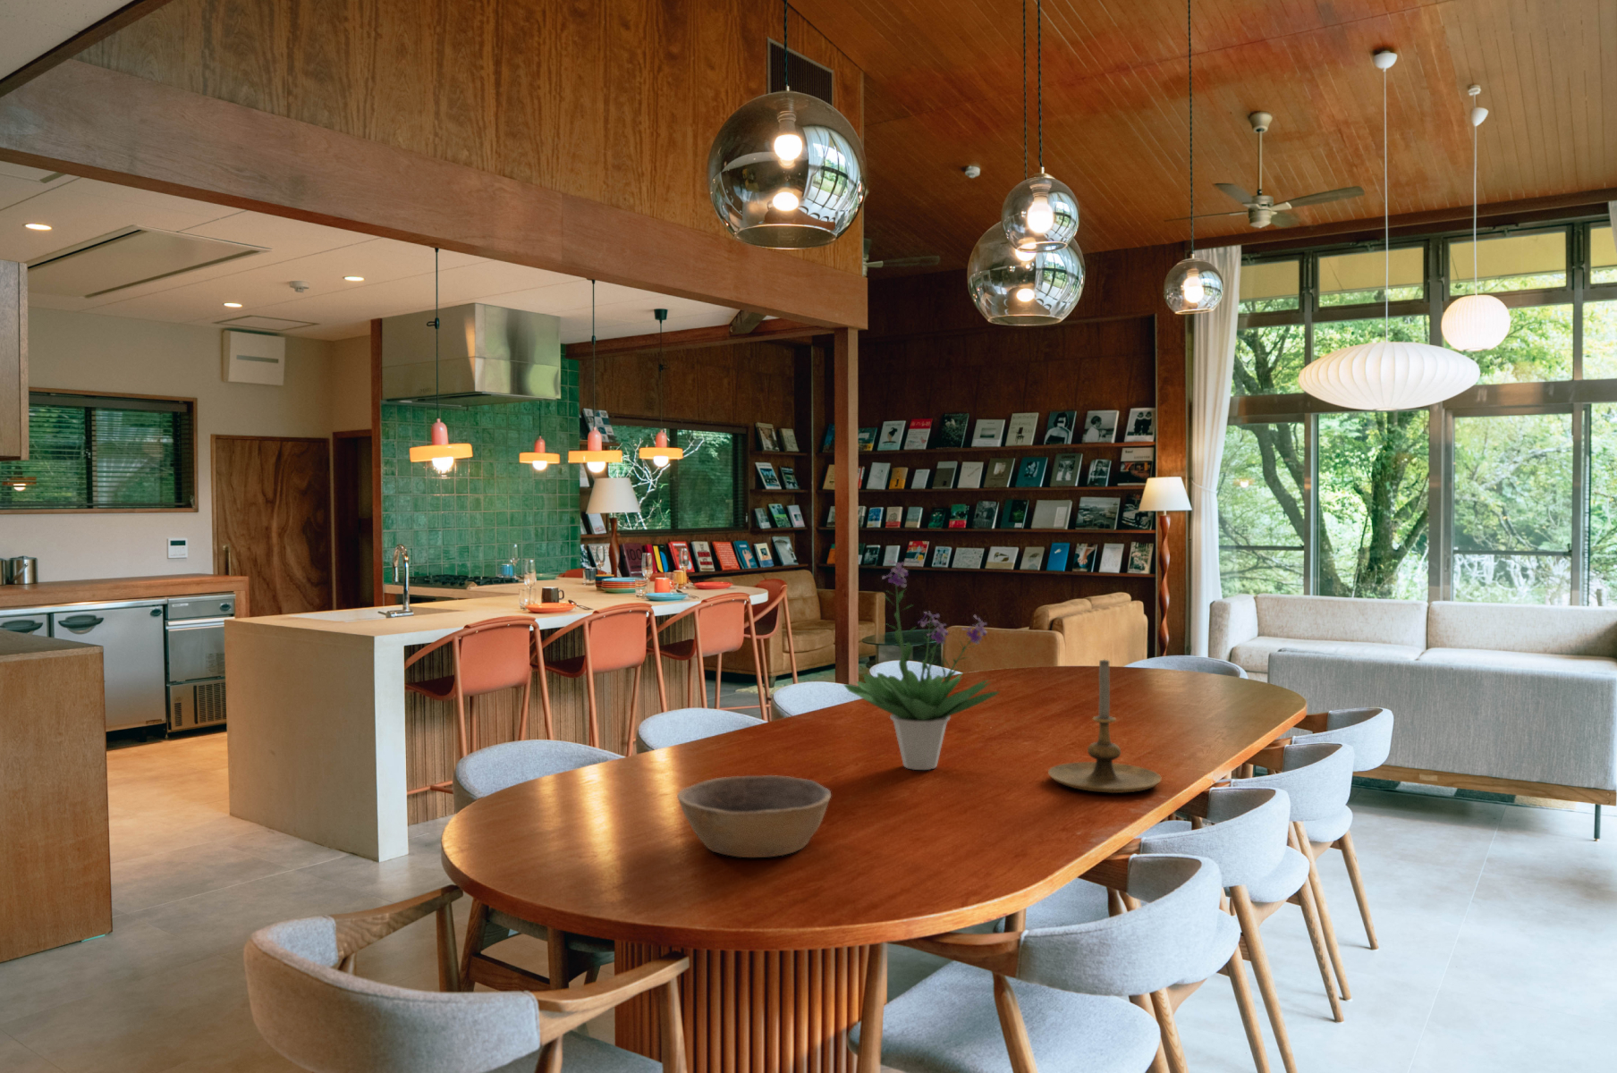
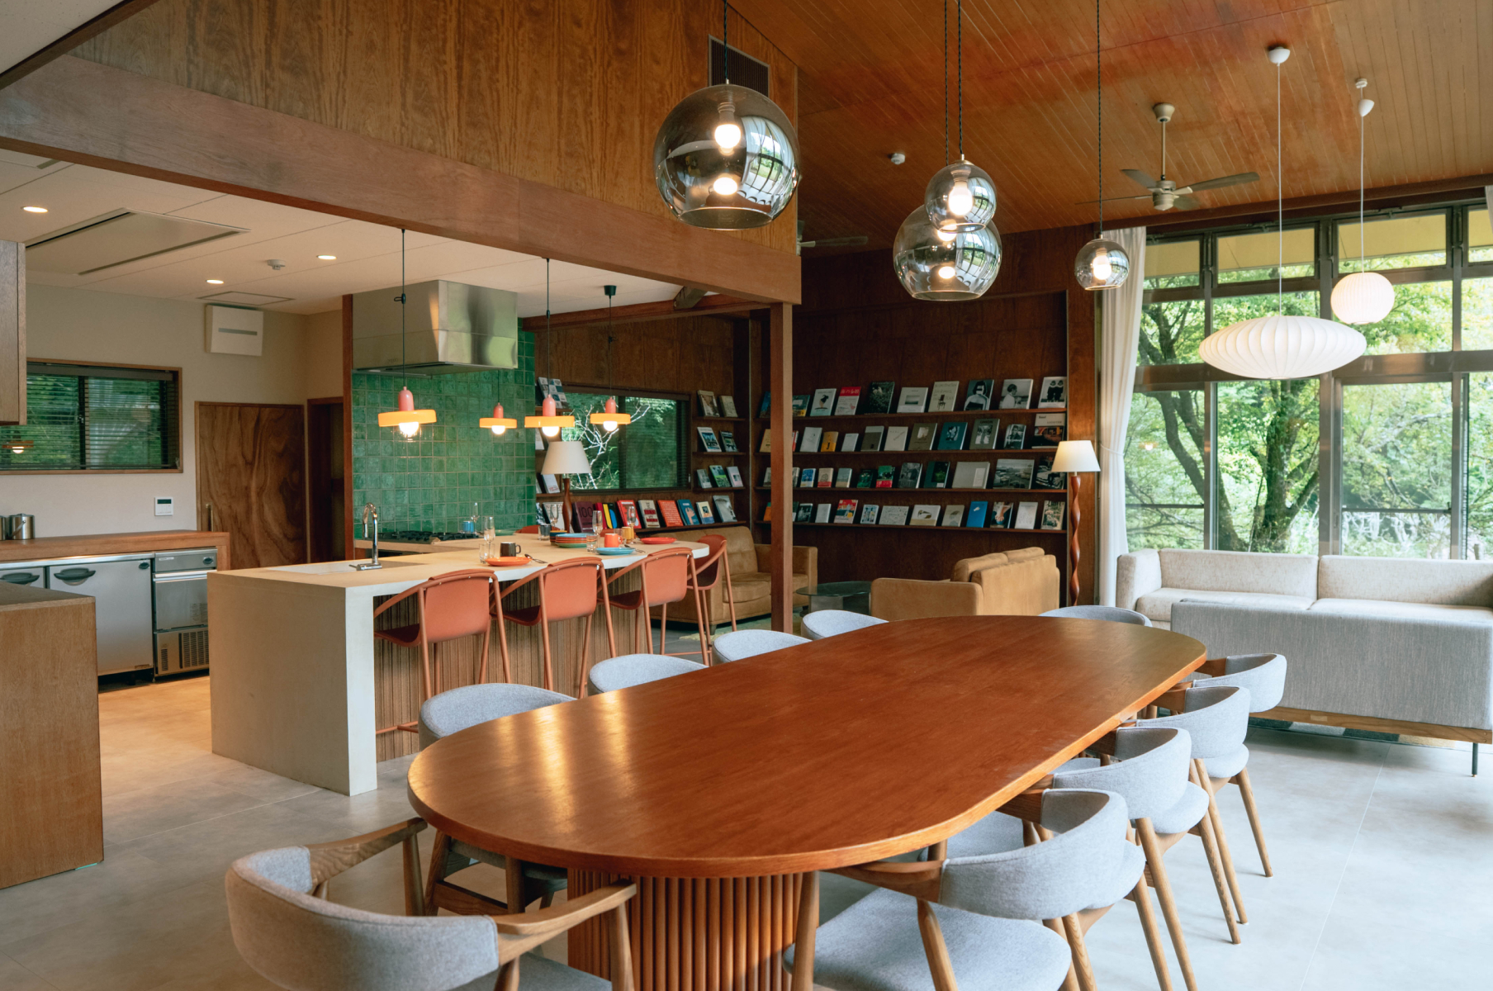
- bowl [676,775,831,859]
- candle holder [1047,659,1163,794]
- potted plant [842,559,1001,771]
